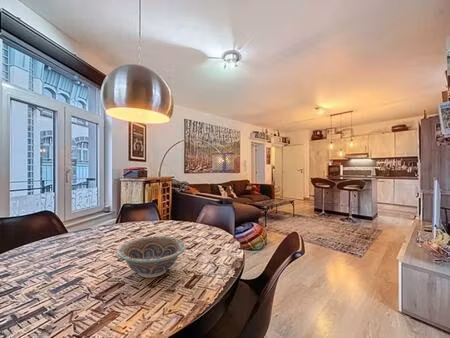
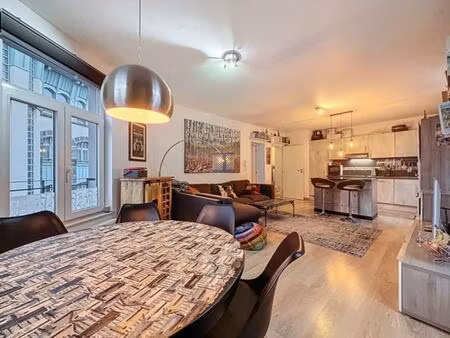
- decorative bowl [116,235,187,279]
